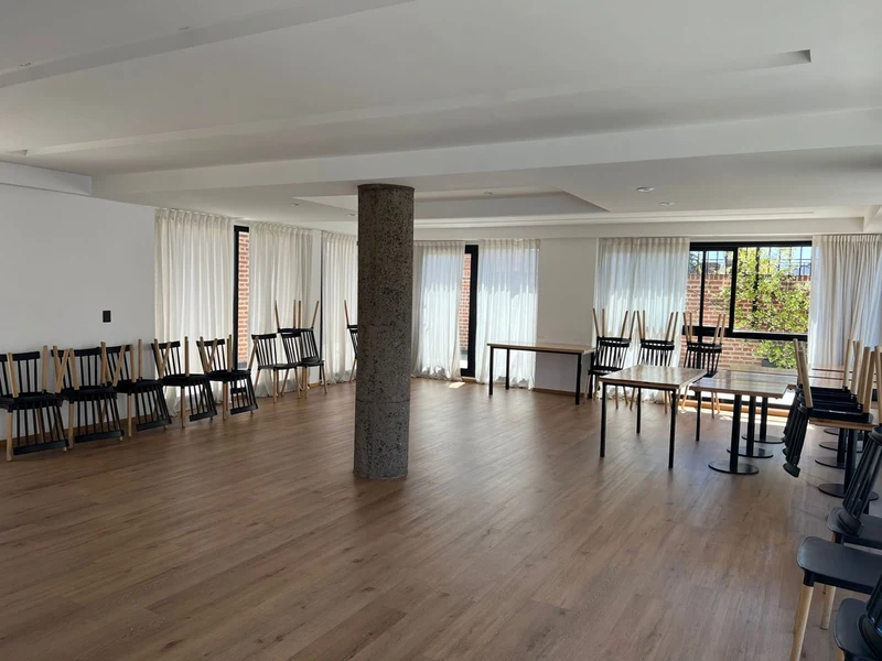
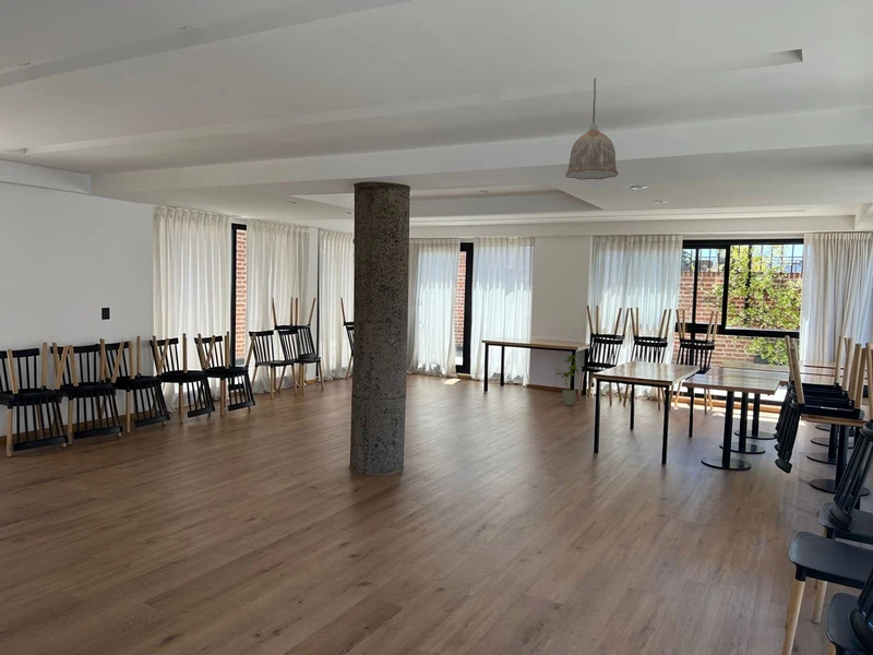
+ house plant [554,354,581,406]
+ pendant lamp [564,76,620,181]
